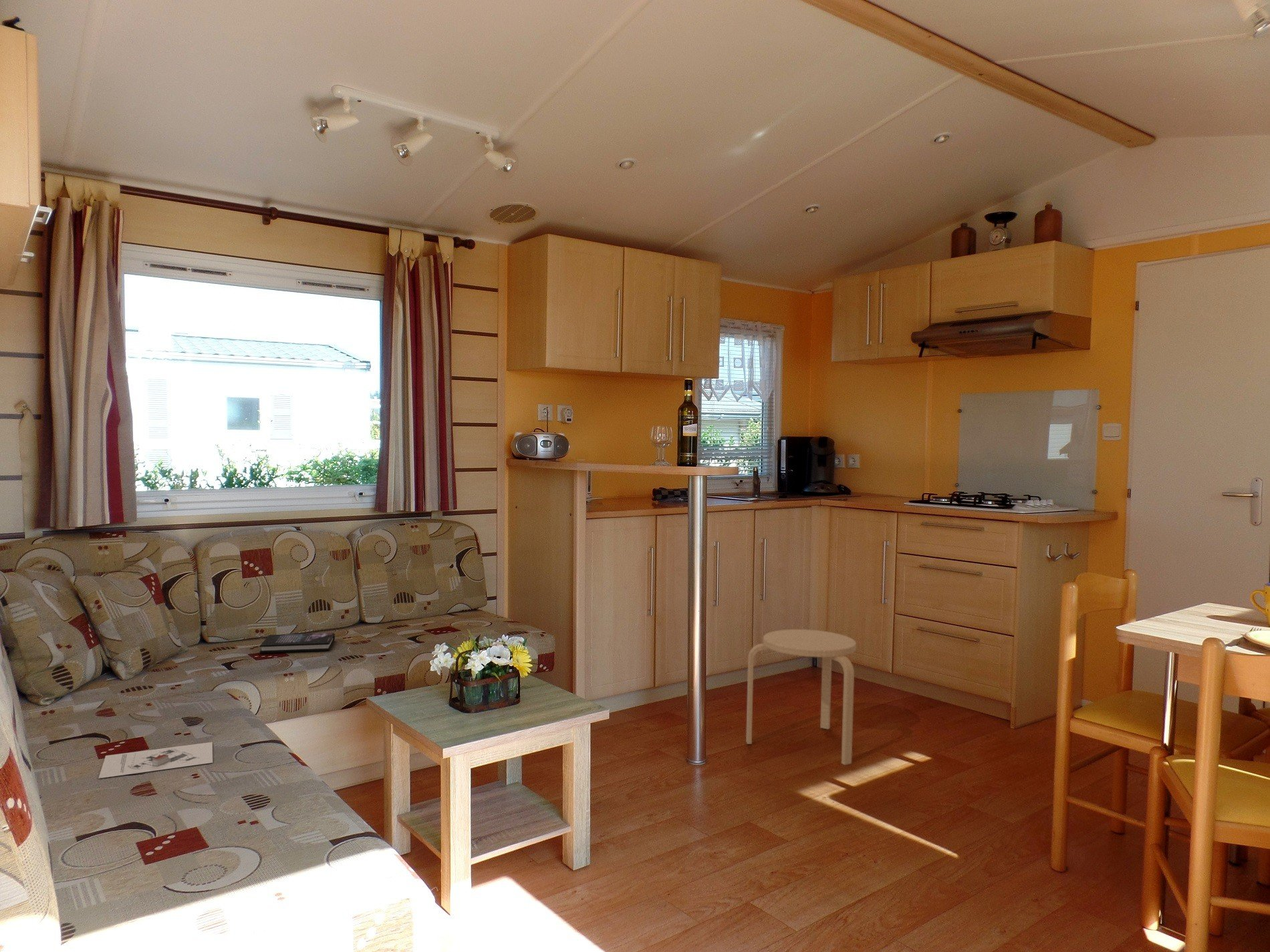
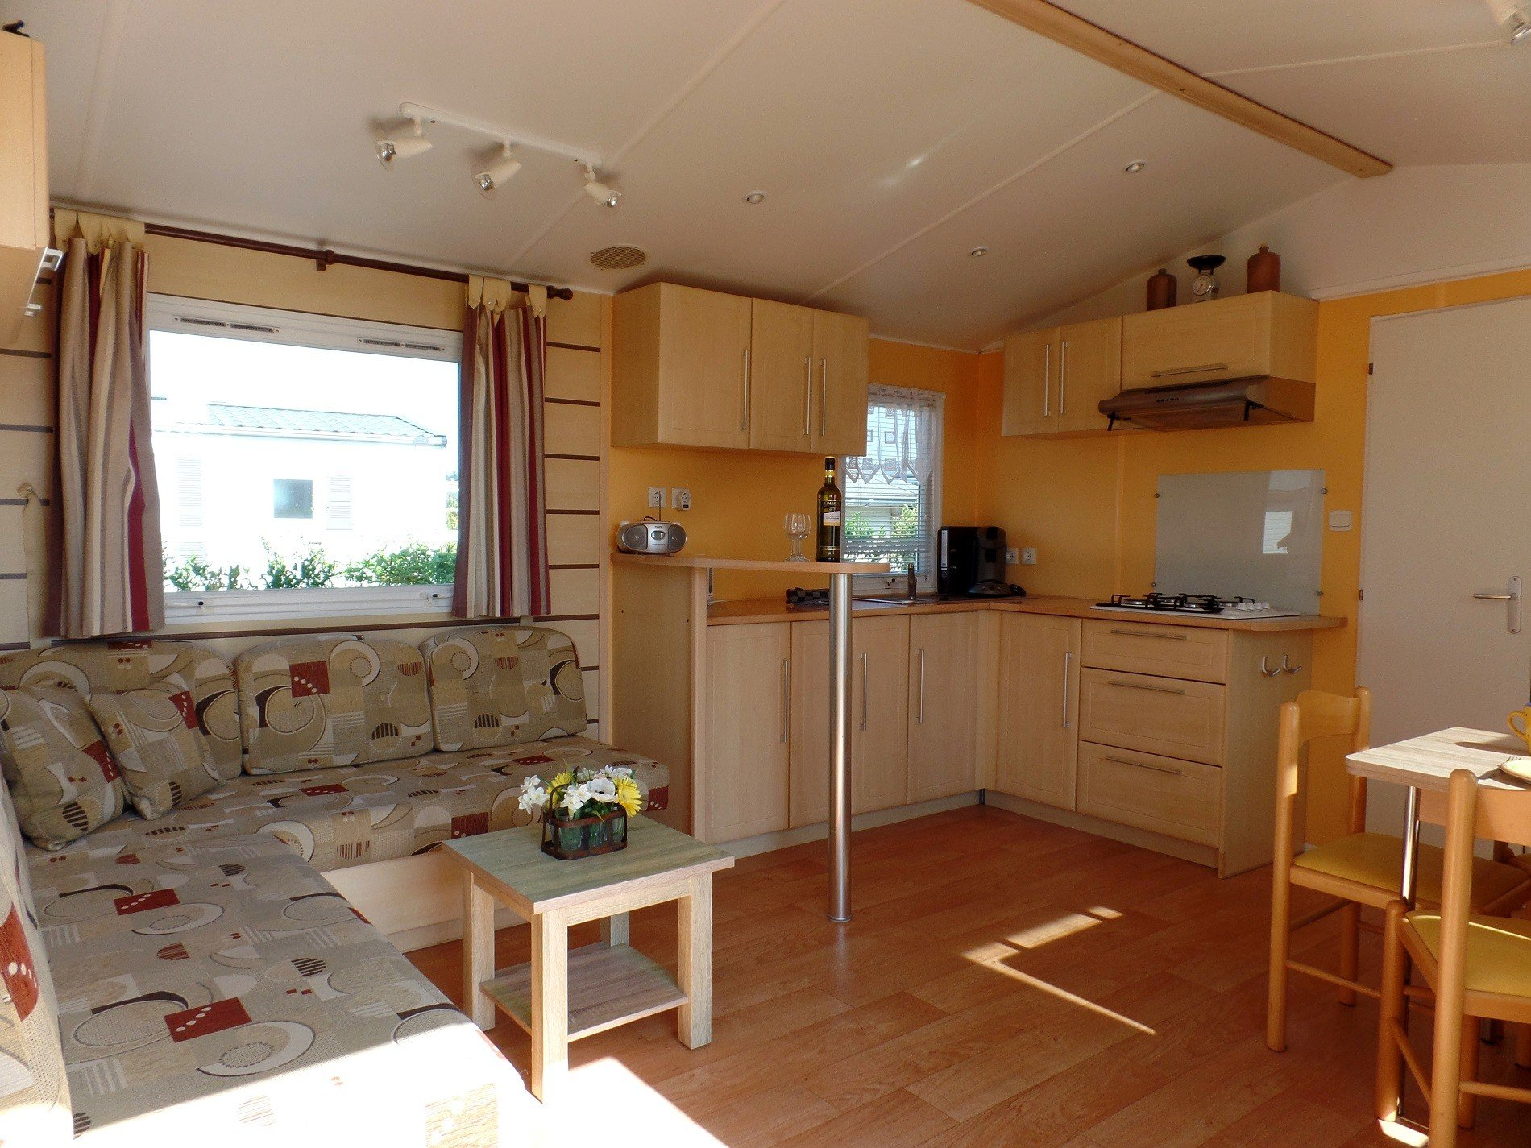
- book [259,632,336,654]
- architectural model [98,742,213,779]
- stool [745,629,857,766]
